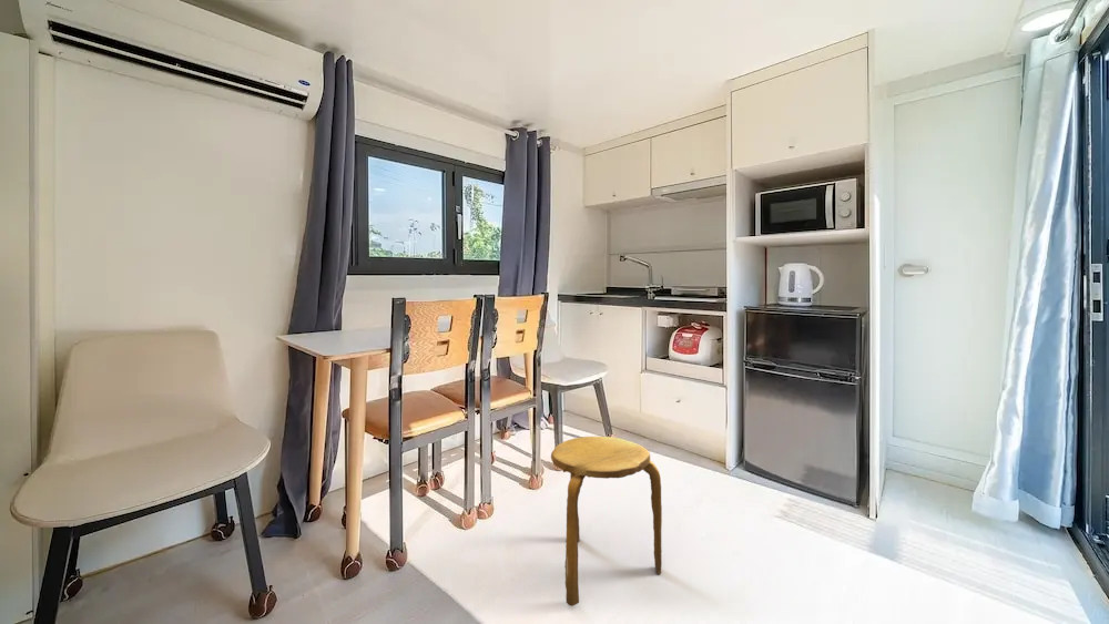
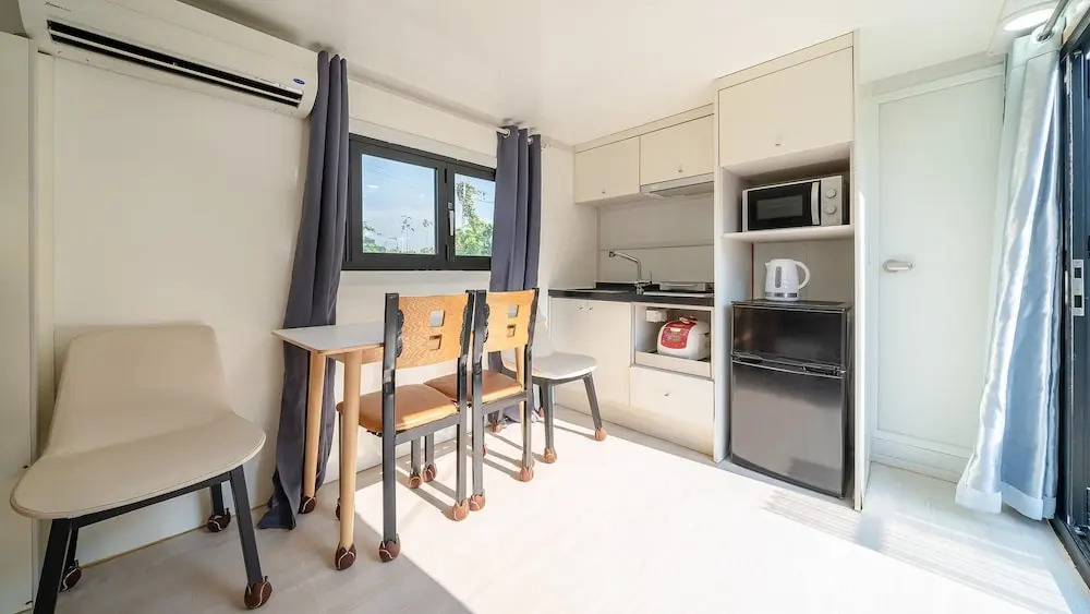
- stool [550,436,663,607]
